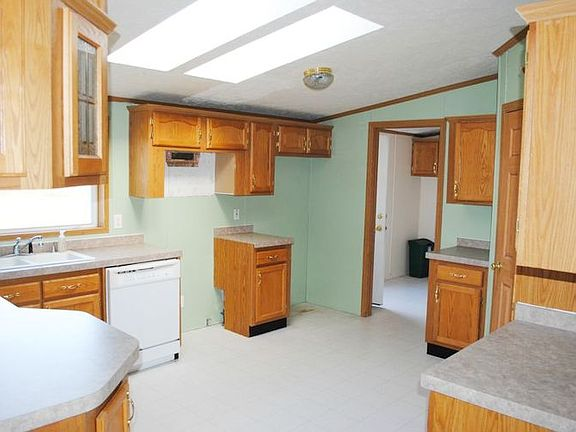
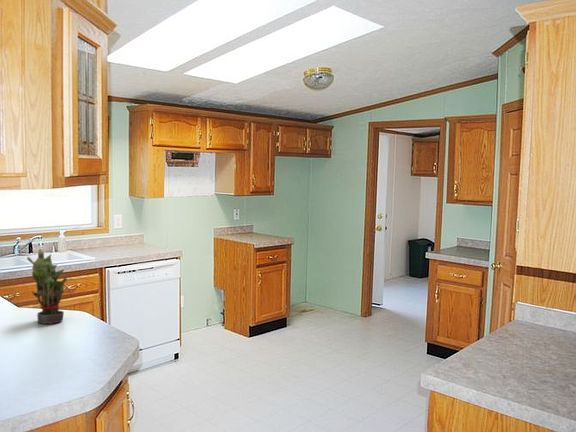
+ potted plant [26,248,75,325]
